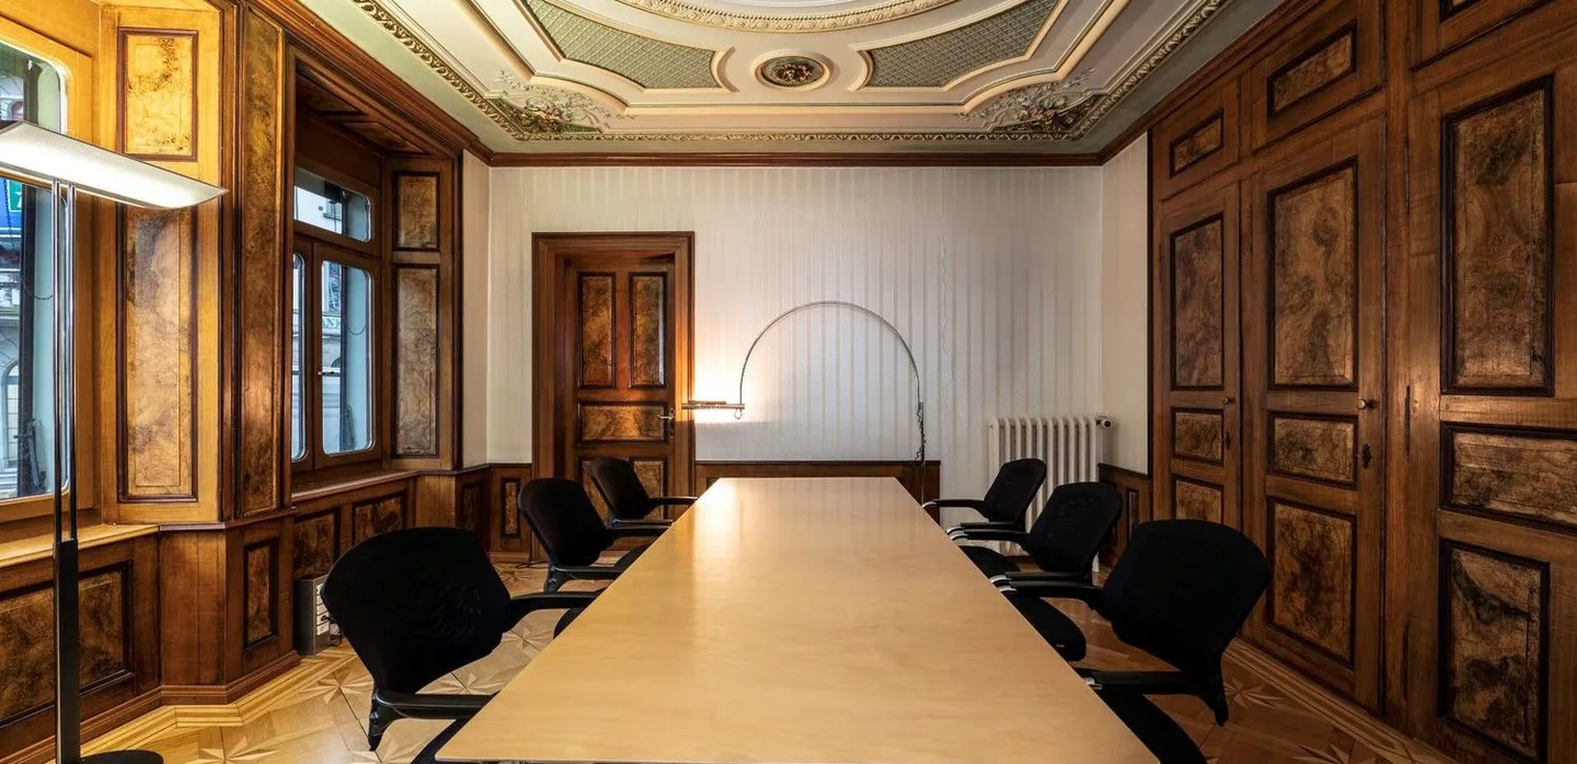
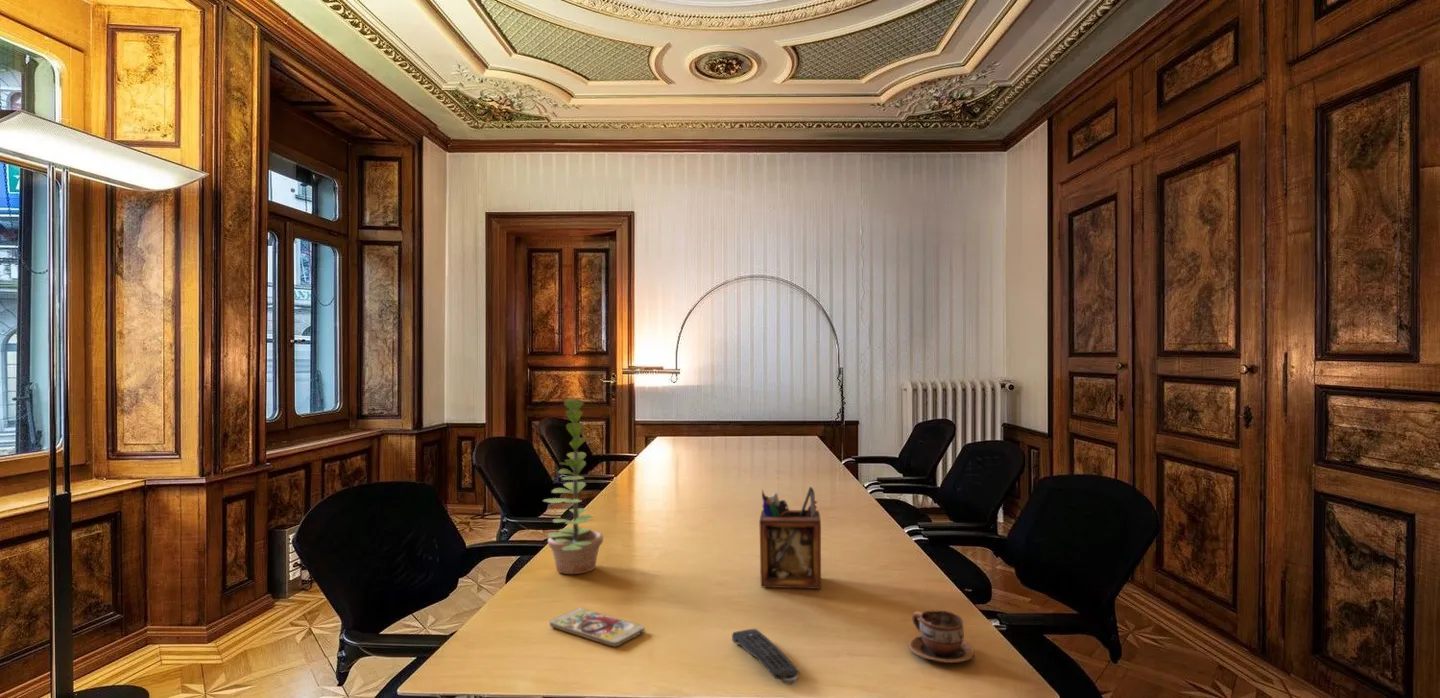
+ remote control [731,628,801,686]
+ desk organizer [758,486,822,590]
+ plant [542,398,604,575]
+ cup [907,609,976,664]
+ smartphone [548,607,646,647]
